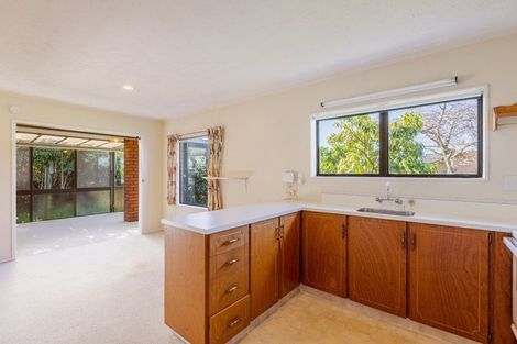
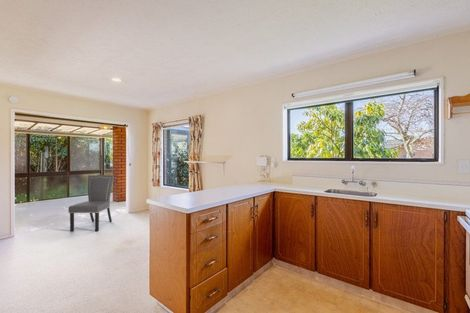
+ chair [67,174,115,233]
